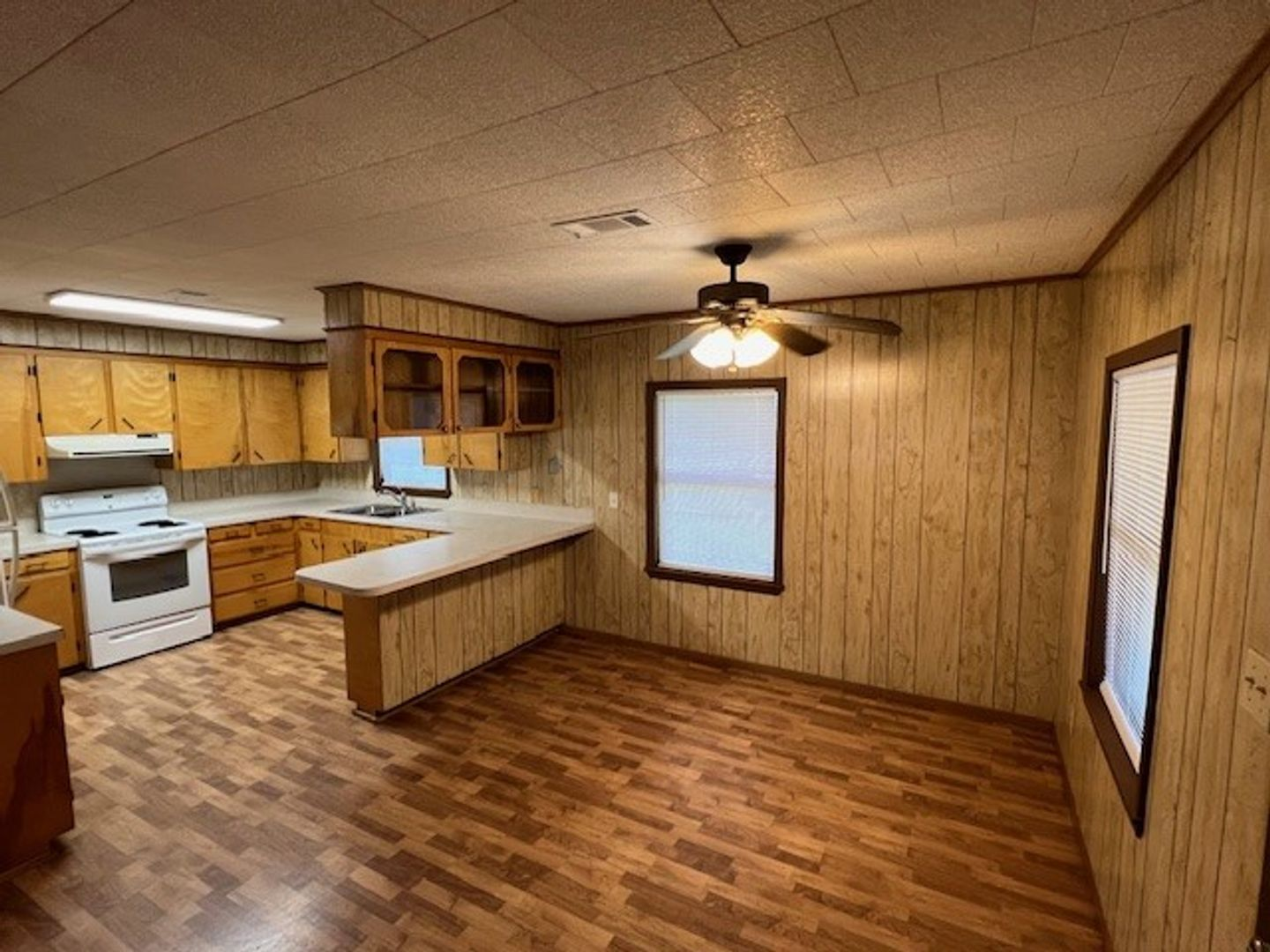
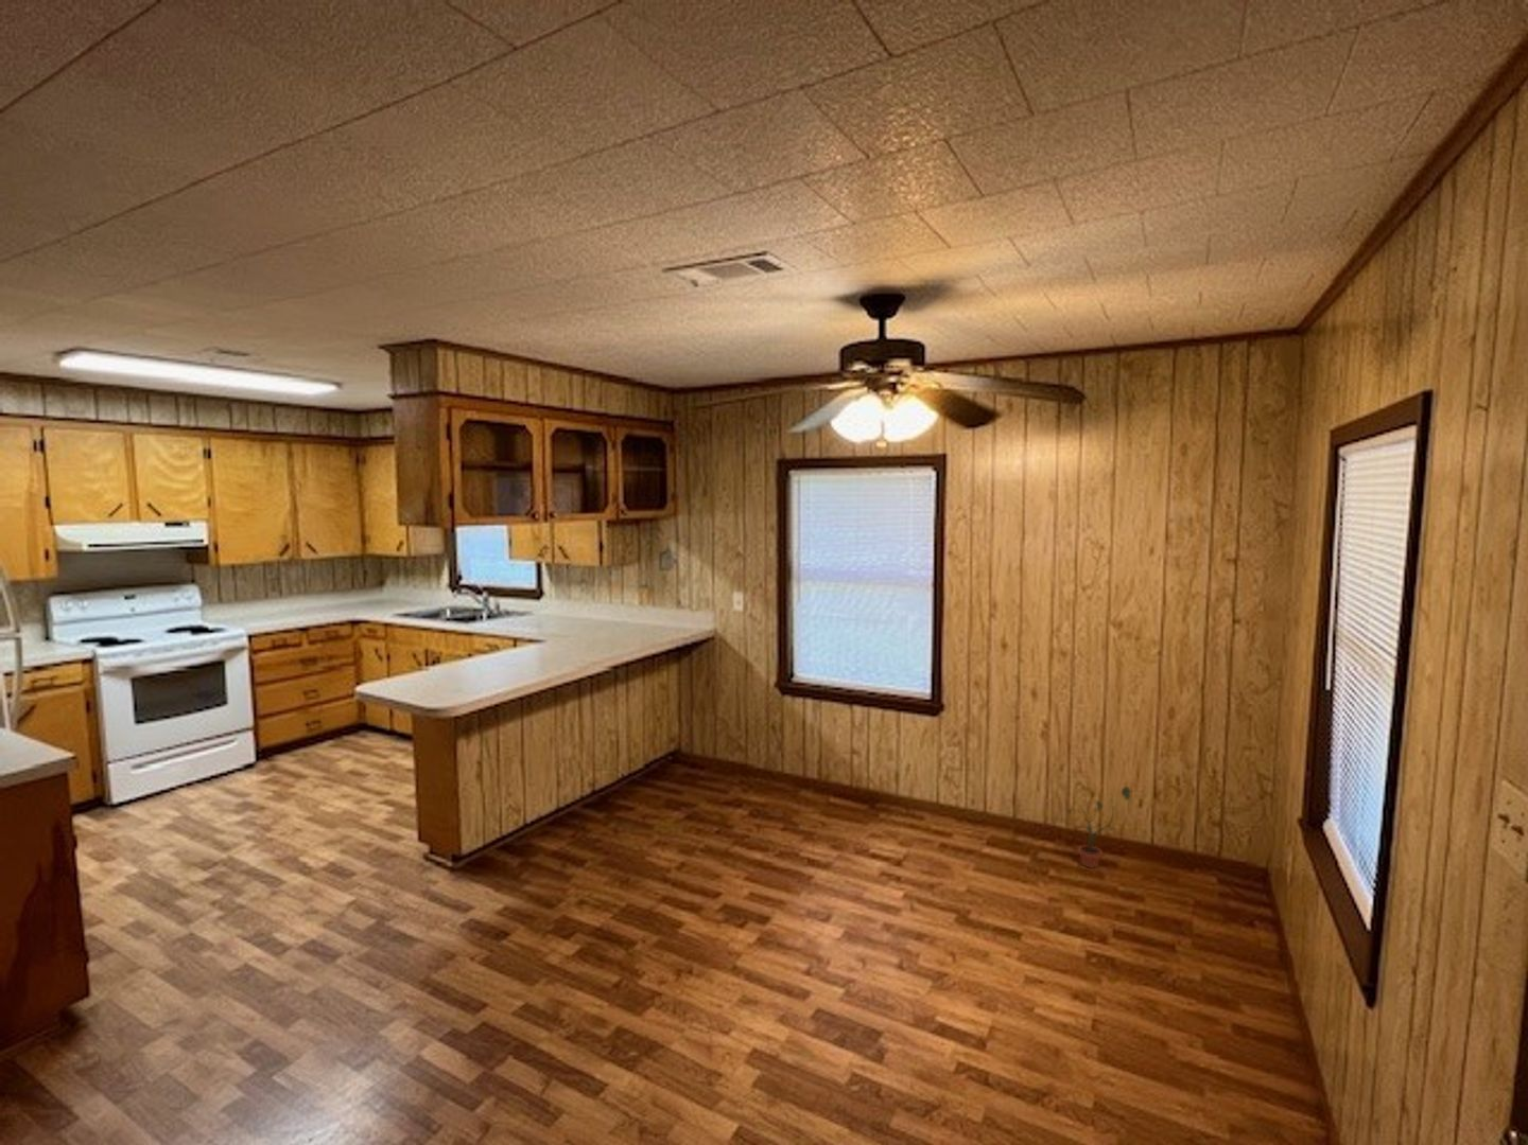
+ potted plant [1066,785,1132,870]
